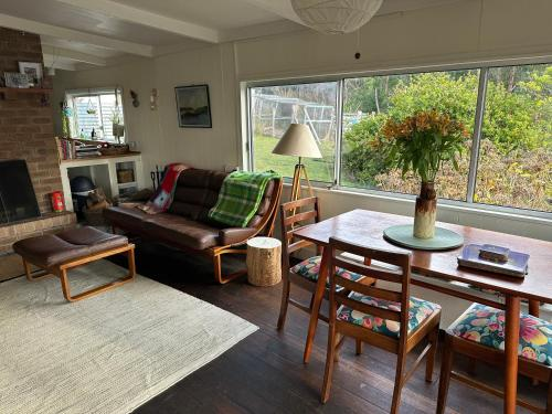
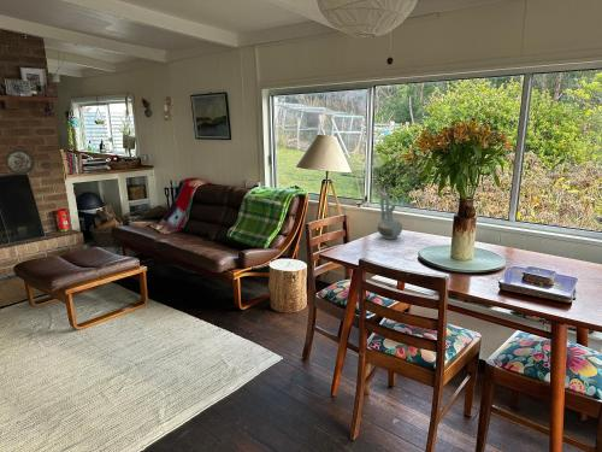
+ decorative plate [4,148,36,176]
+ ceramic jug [377,196,403,240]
